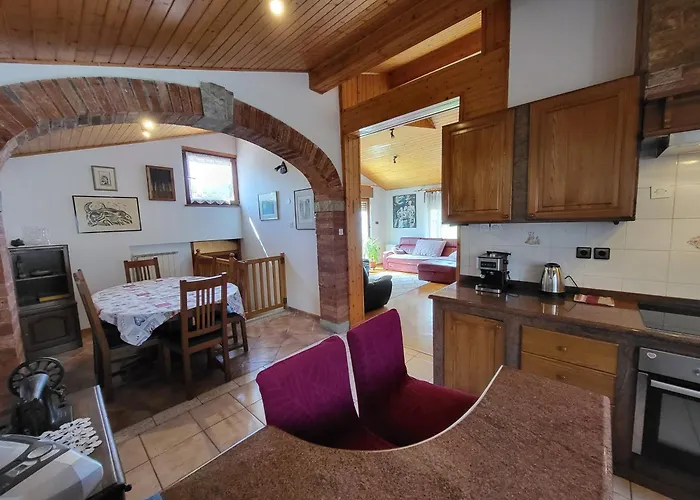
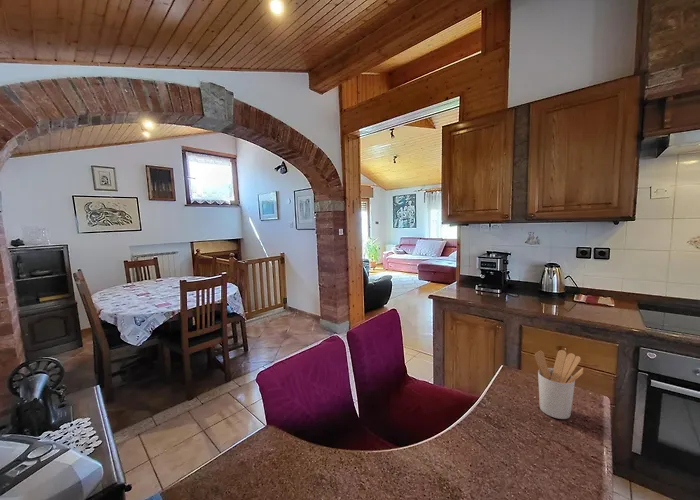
+ utensil holder [534,349,584,420]
